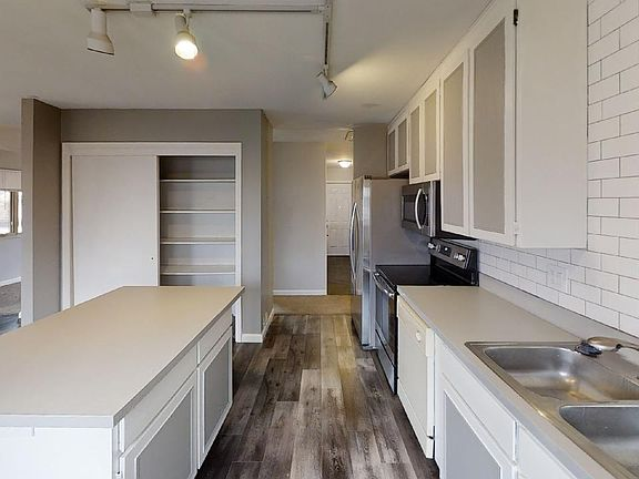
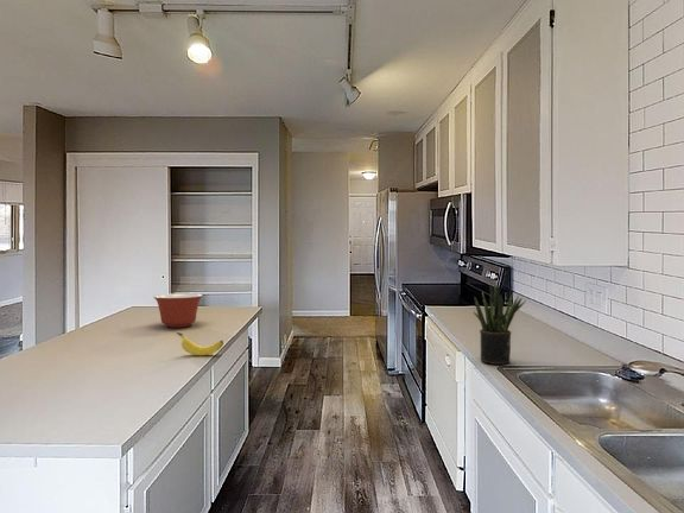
+ potted plant [473,283,527,366]
+ mixing bowl [153,292,204,329]
+ banana [176,331,224,356]
